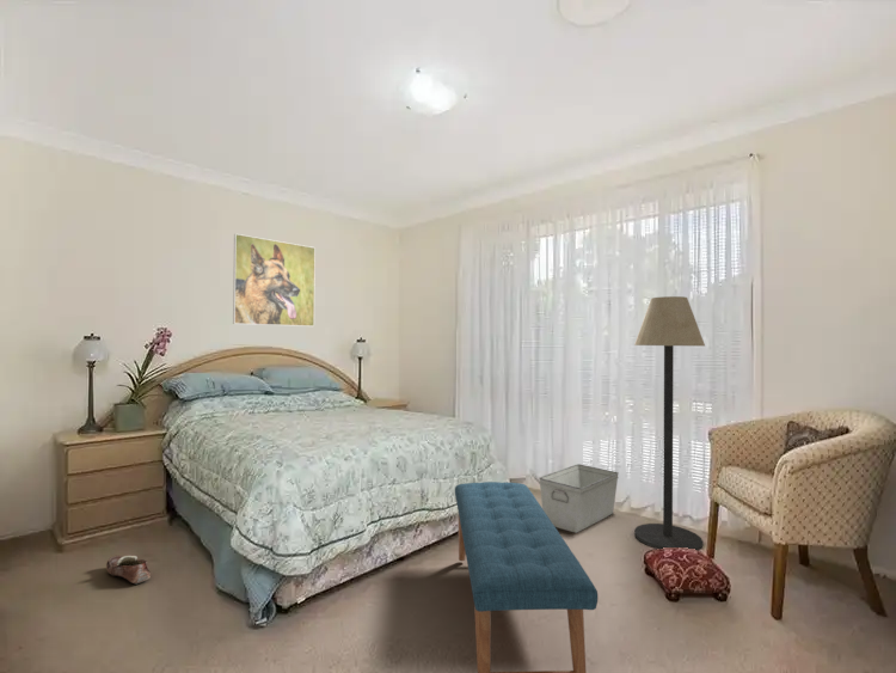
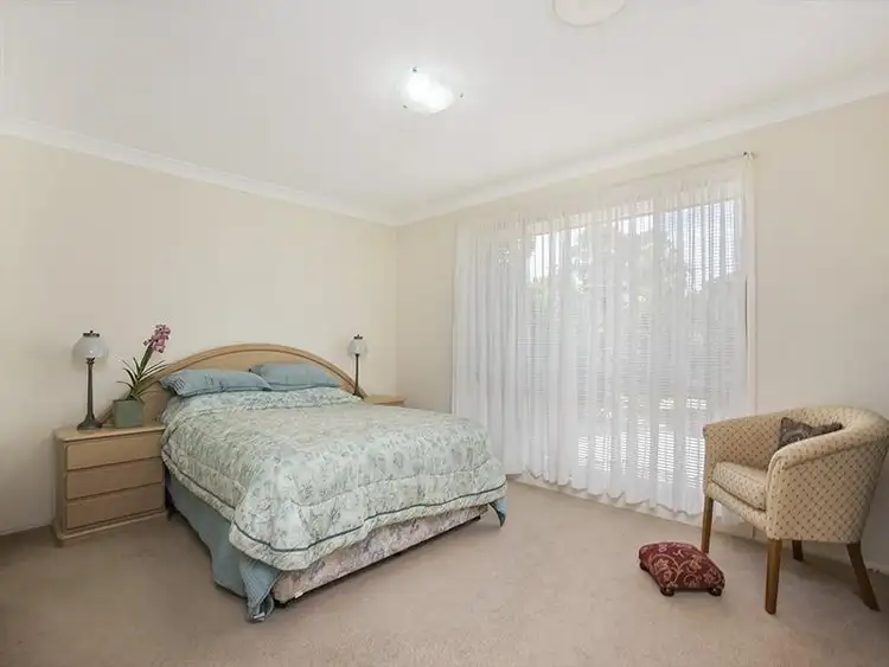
- floor lamp [633,295,706,551]
- storage bin [538,463,620,534]
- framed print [232,233,317,328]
- bench [454,481,599,673]
- shoe [105,555,152,585]
